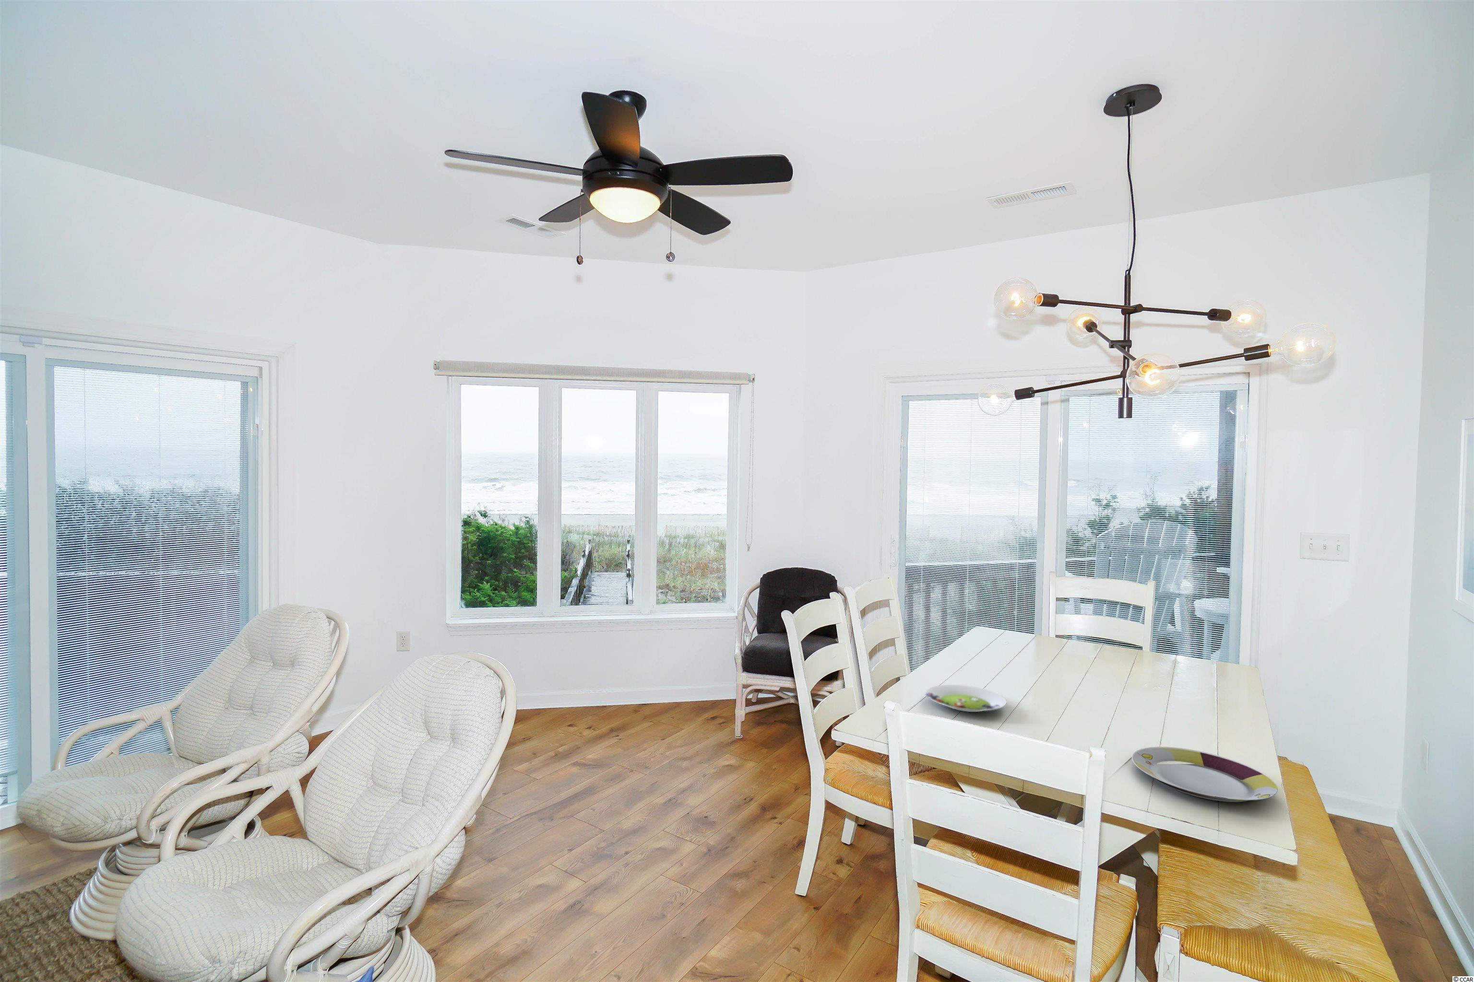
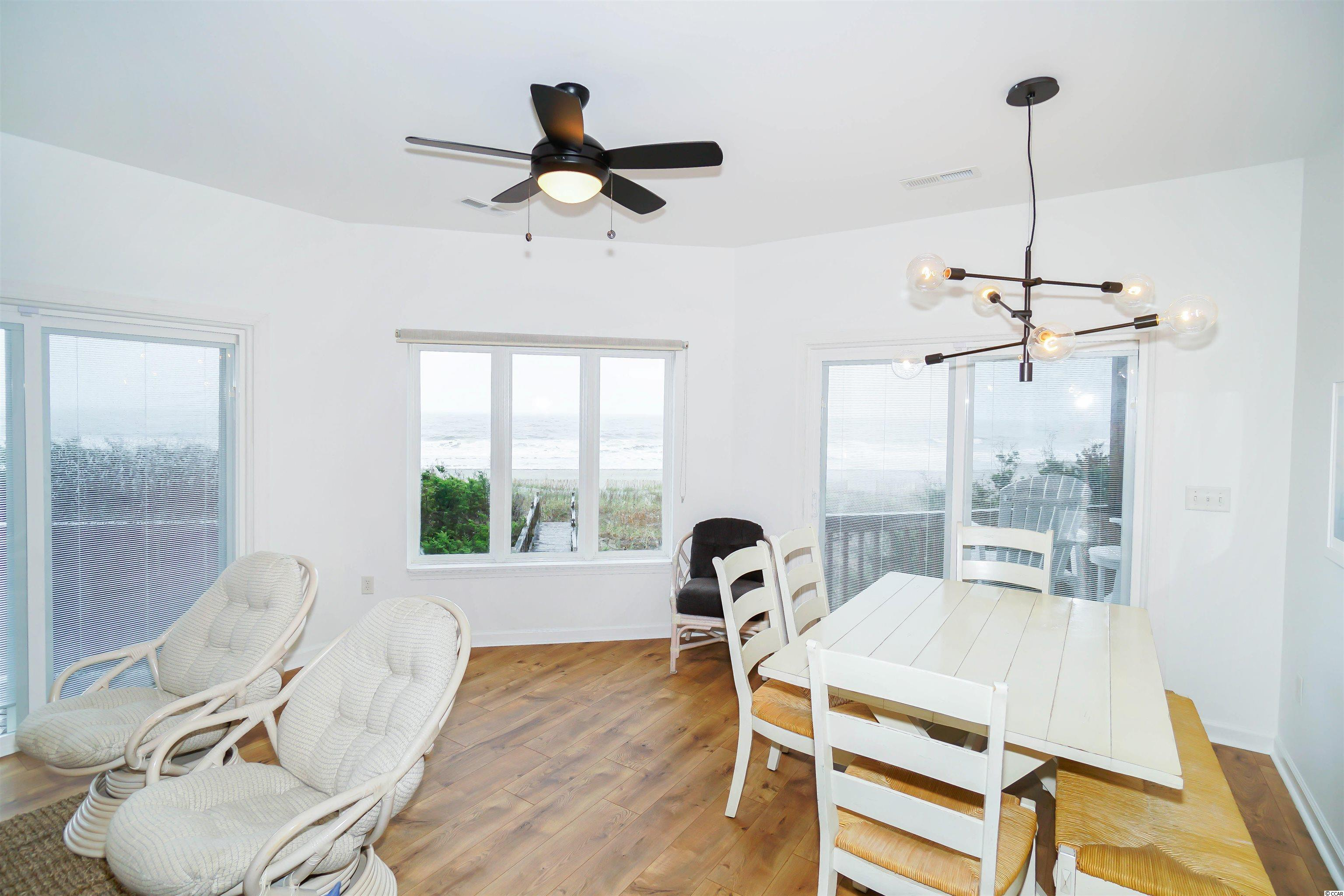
- plate [1132,746,1279,802]
- salad plate [925,684,1007,712]
